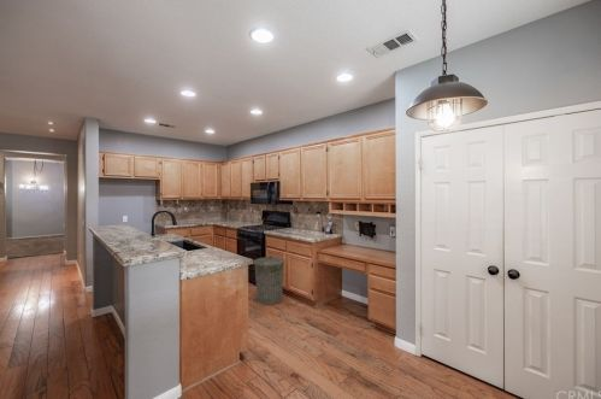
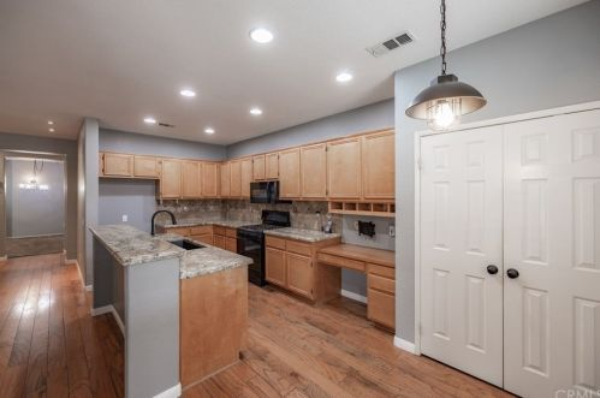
- trash can [253,254,287,306]
